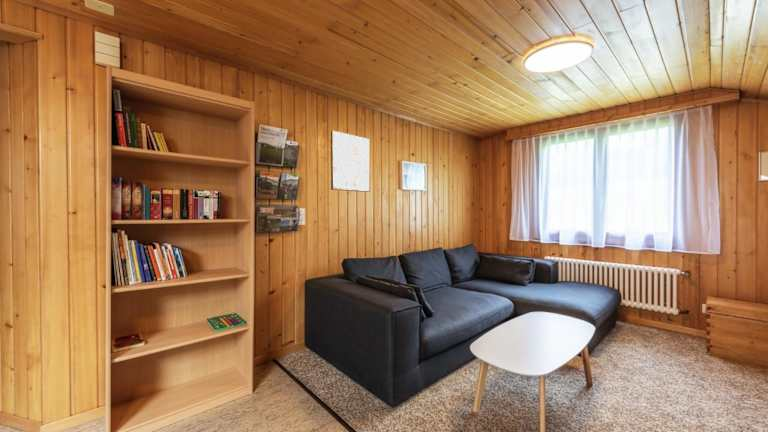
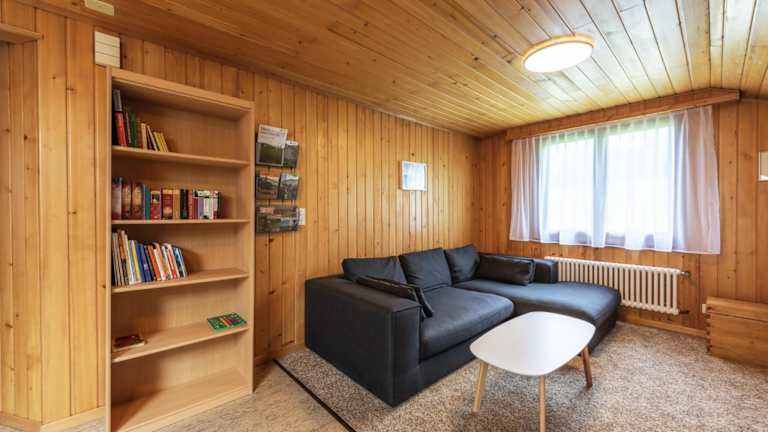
- wall art [330,130,371,193]
